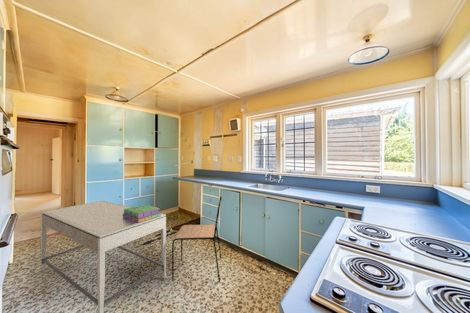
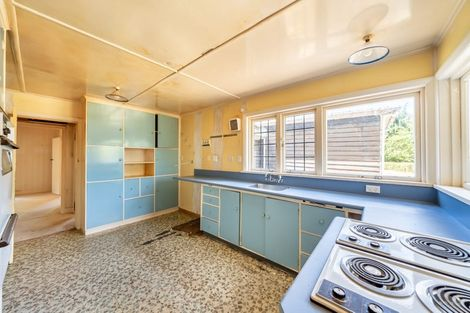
- stack of books [122,204,162,223]
- dining table [40,200,167,313]
- dining chair [171,195,222,283]
